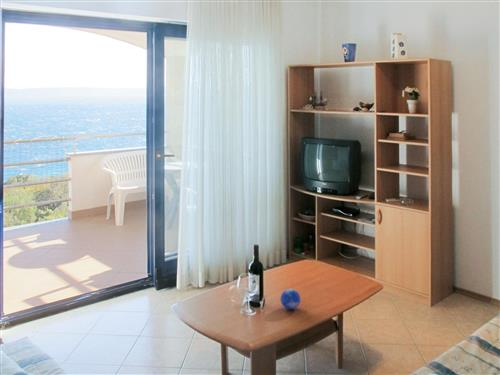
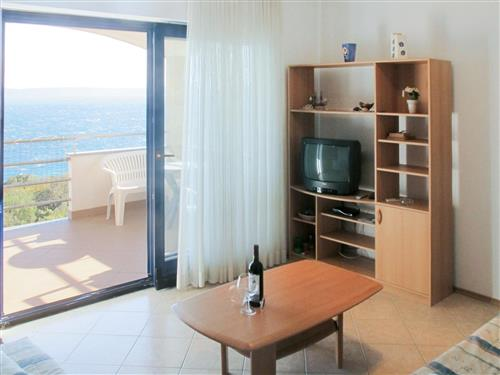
- decorative orb [280,288,301,310]
